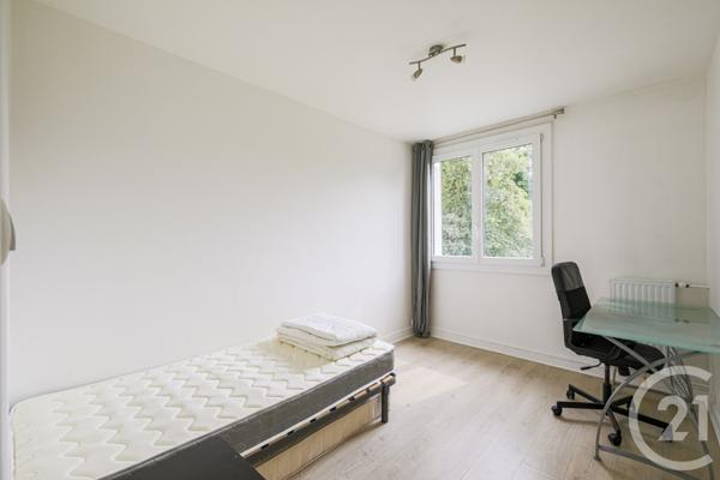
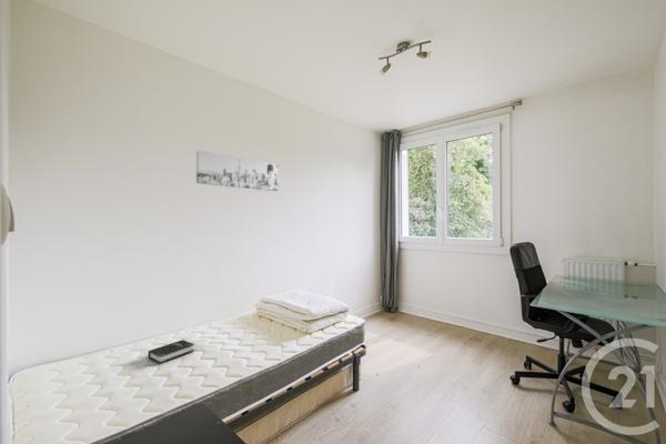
+ hardback book [148,339,194,365]
+ wall art [195,150,280,192]
